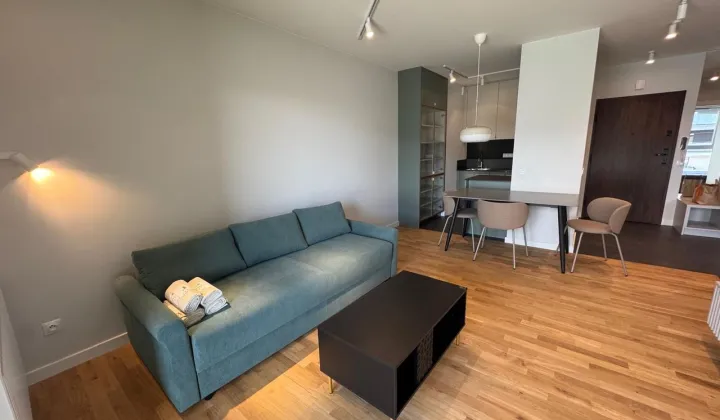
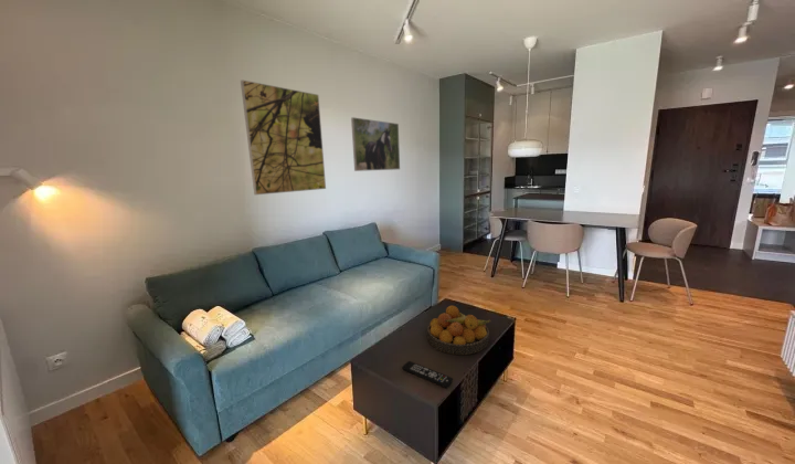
+ remote control [401,360,454,389]
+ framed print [350,116,401,172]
+ fruit bowl [426,305,491,356]
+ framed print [240,78,327,196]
